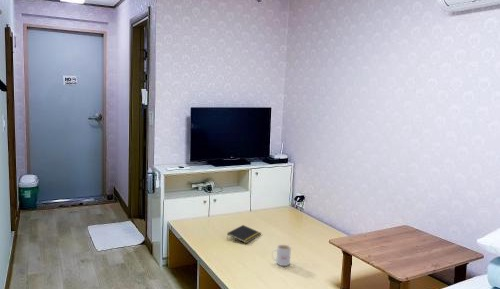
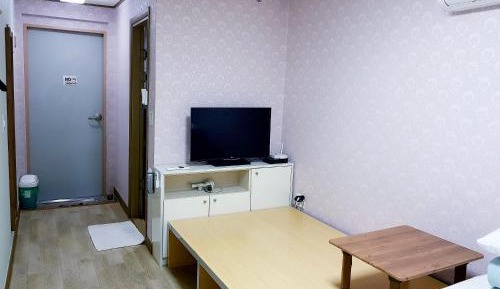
- mug [271,244,292,267]
- notepad [226,224,262,244]
